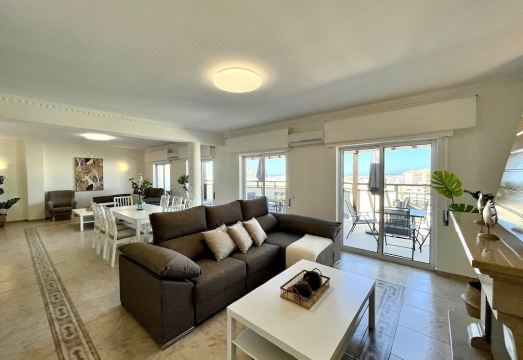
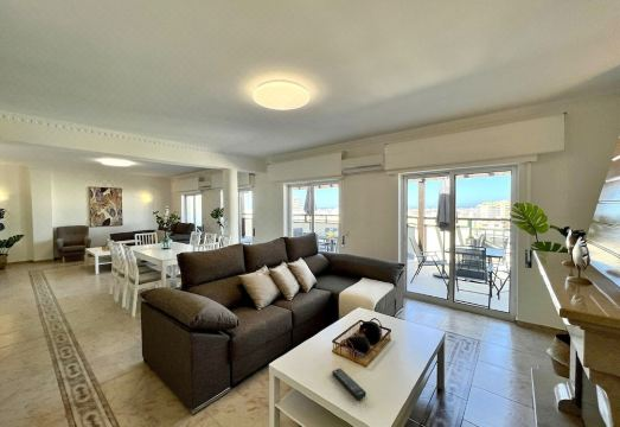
+ remote control [331,368,367,401]
